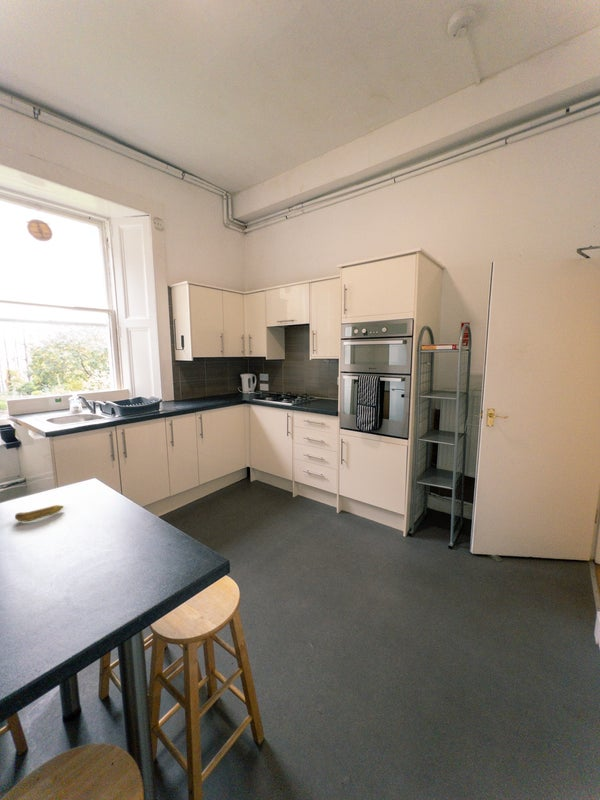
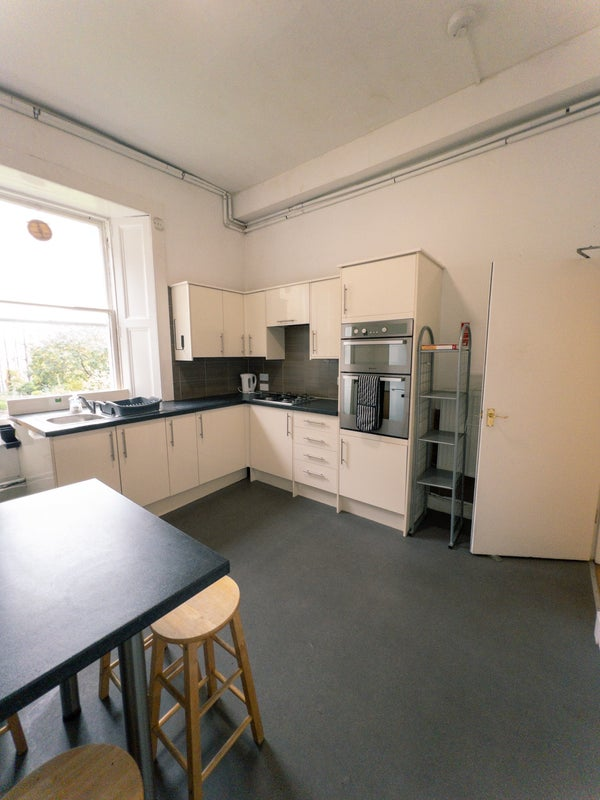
- banana [14,504,64,523]
